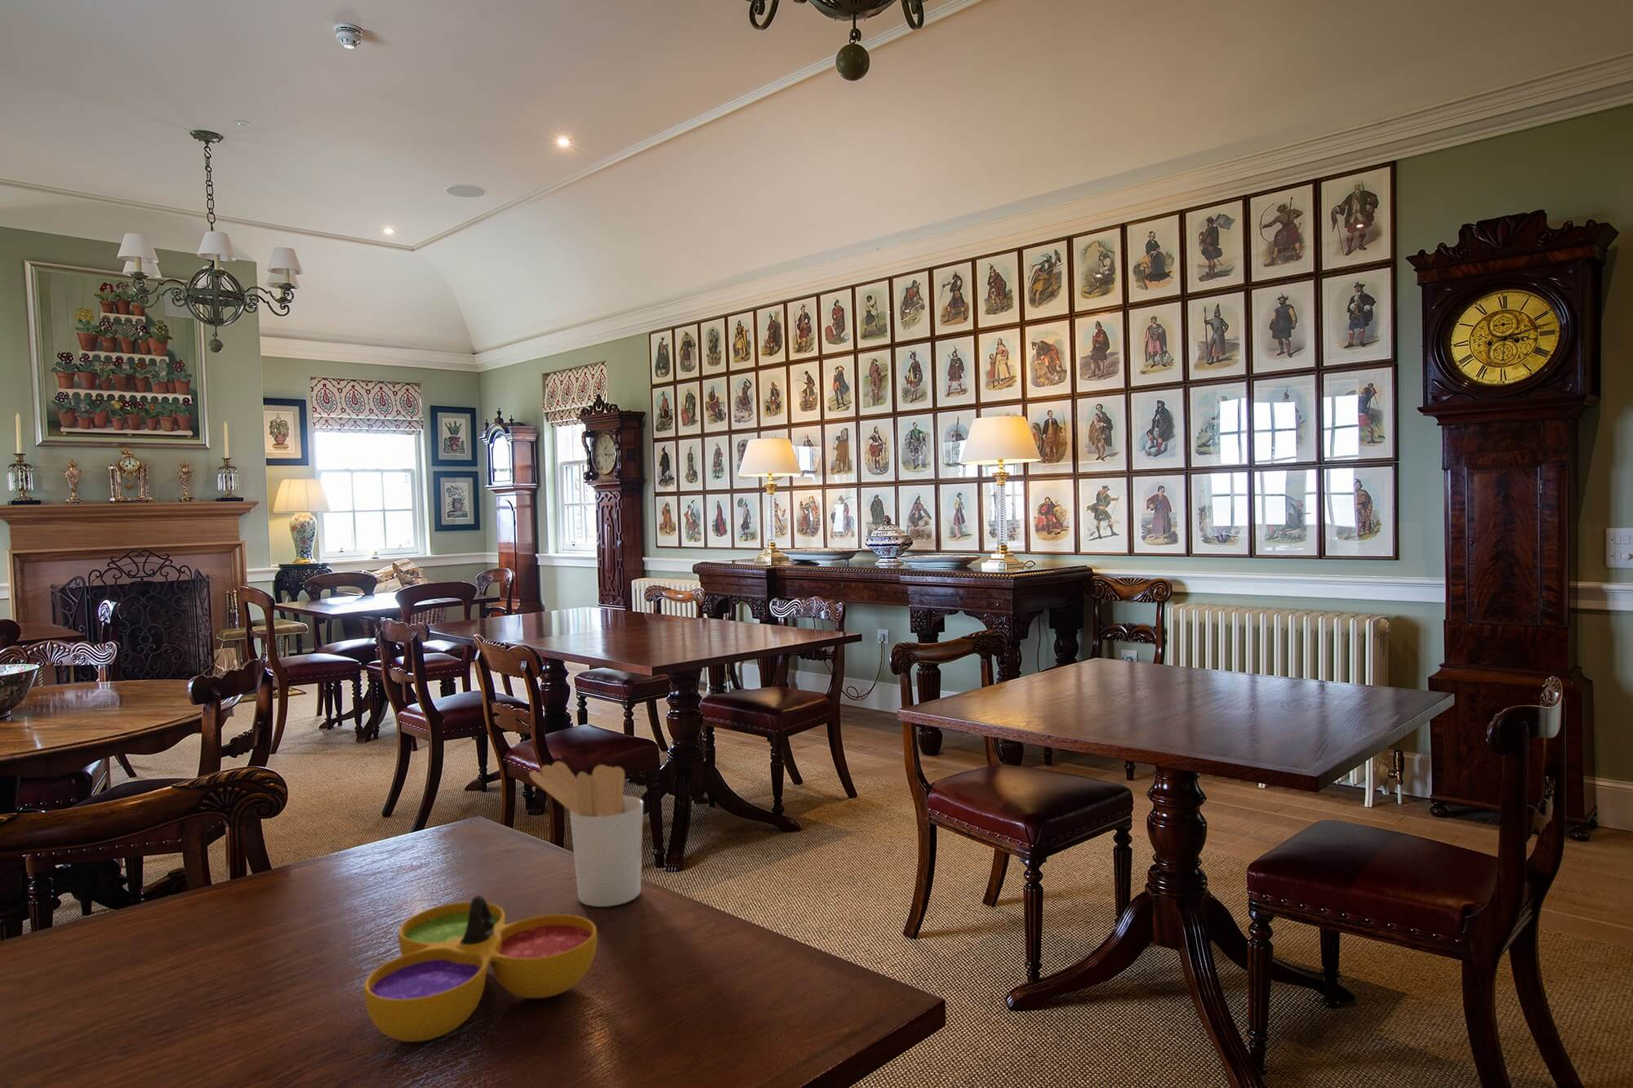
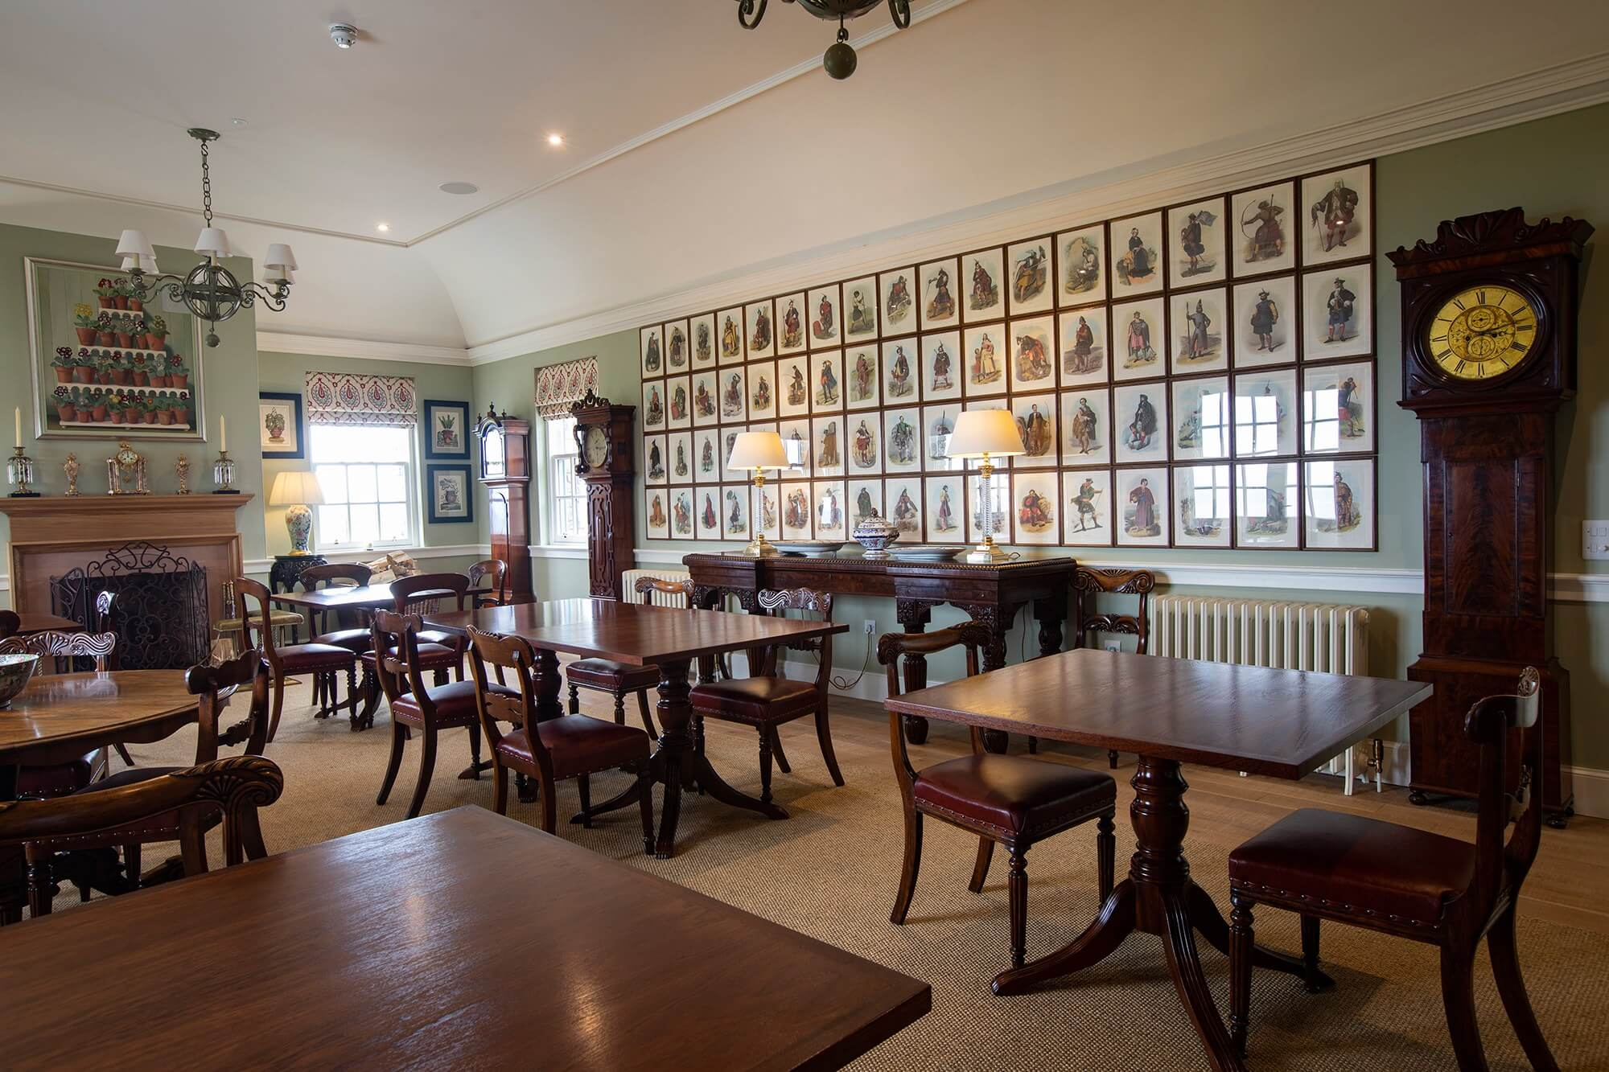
- utensil holder [528,760,645,907]
- decorative bowl [363,895,597,1042]
